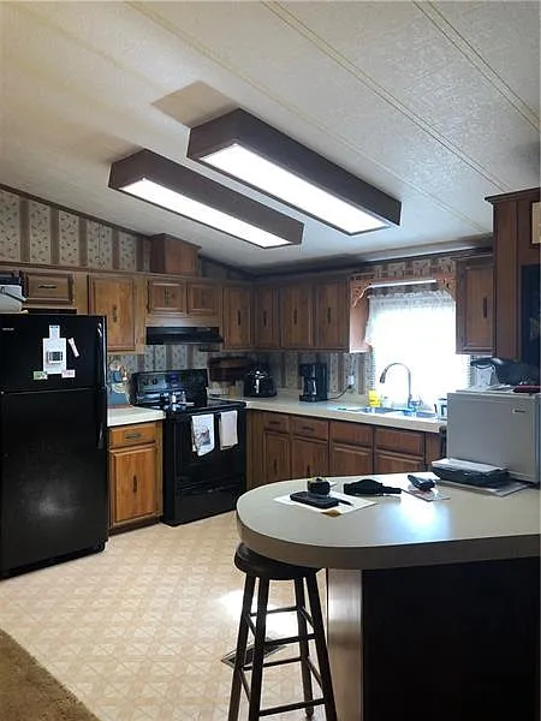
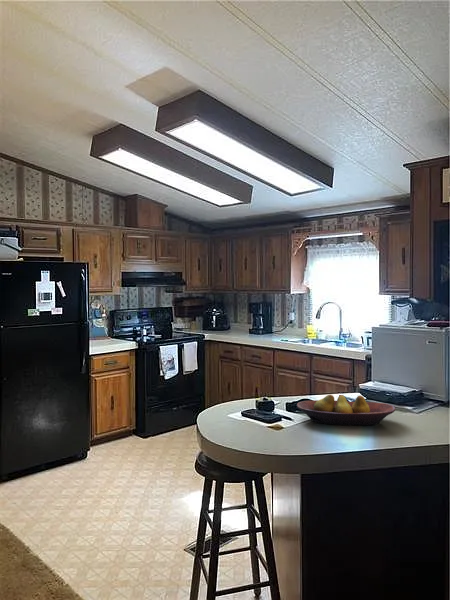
+ fruit bowl [296,394,396,426]
